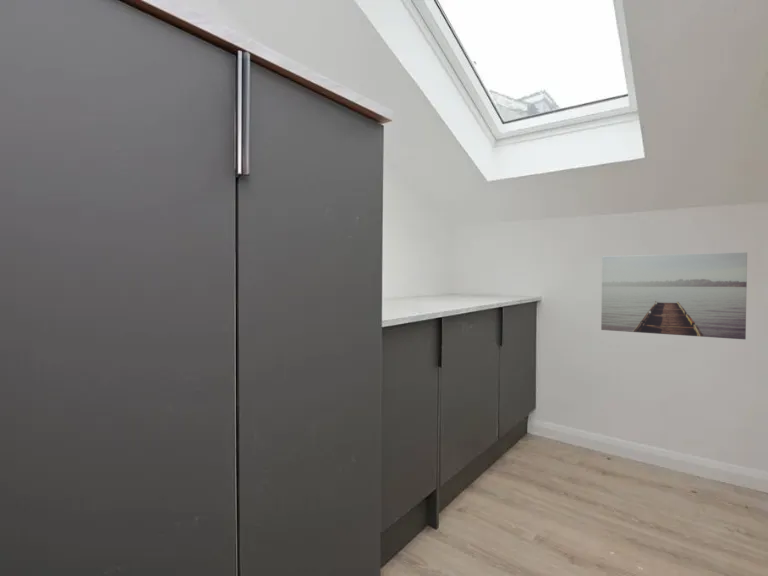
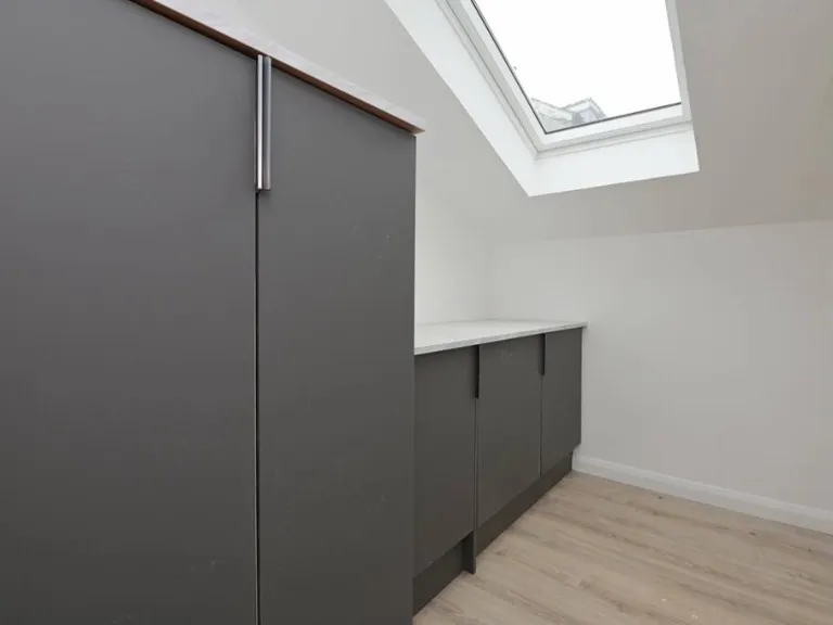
- wall art [600,251,748,340]
